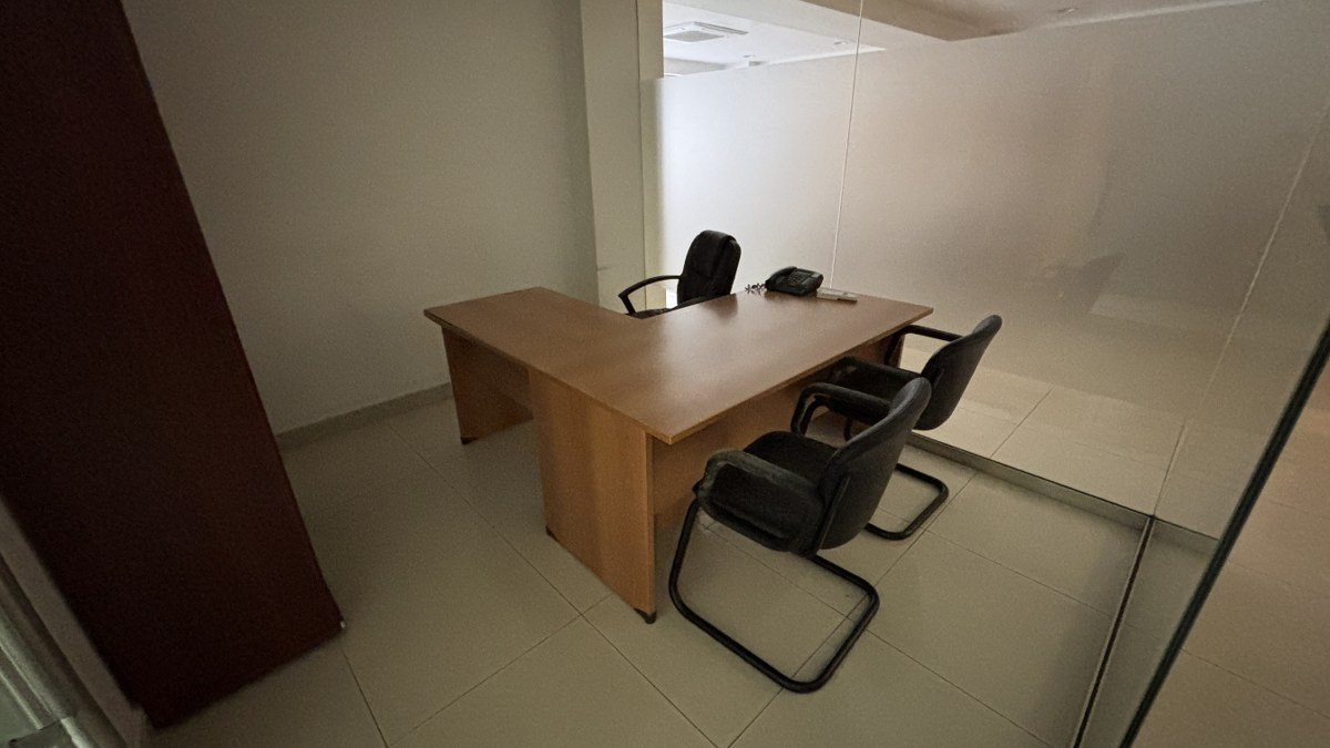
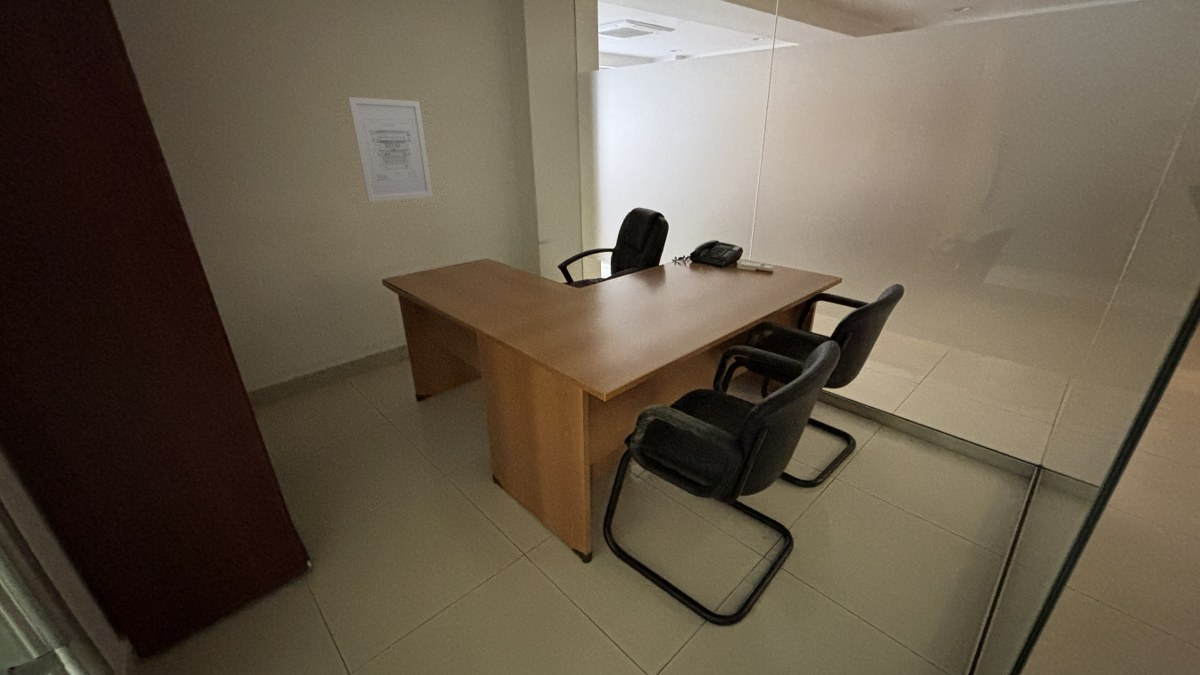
+ wall art [347,96,434,203]
